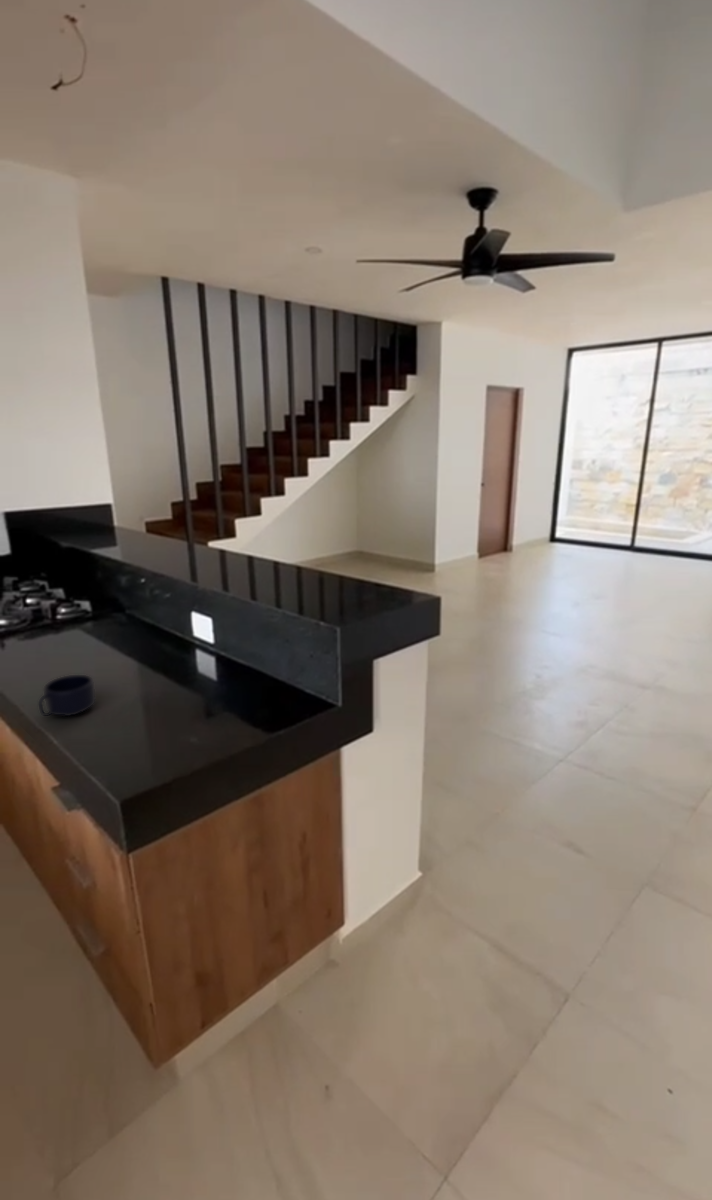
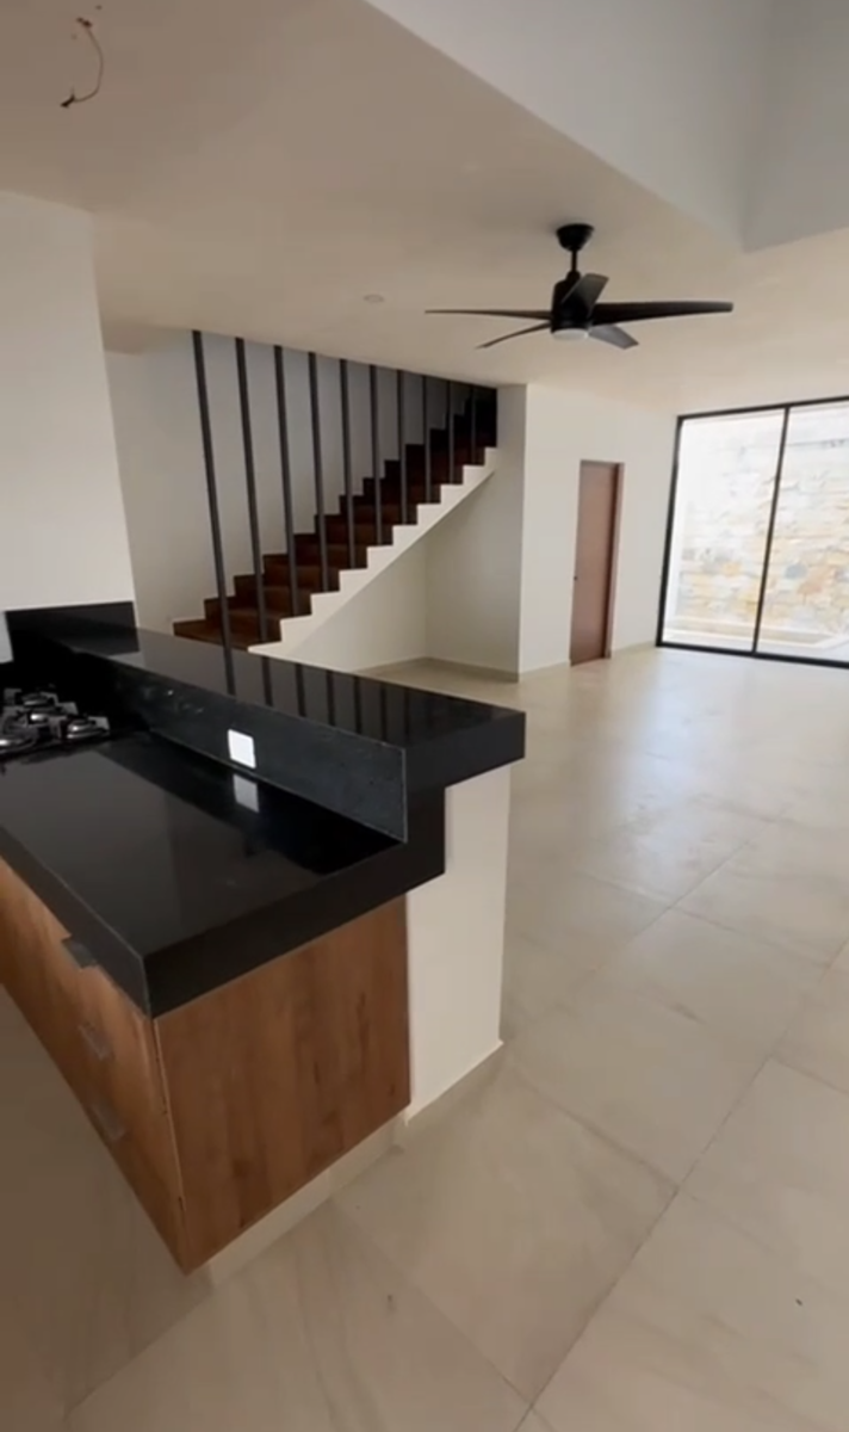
- mug [38,674,97,717]
